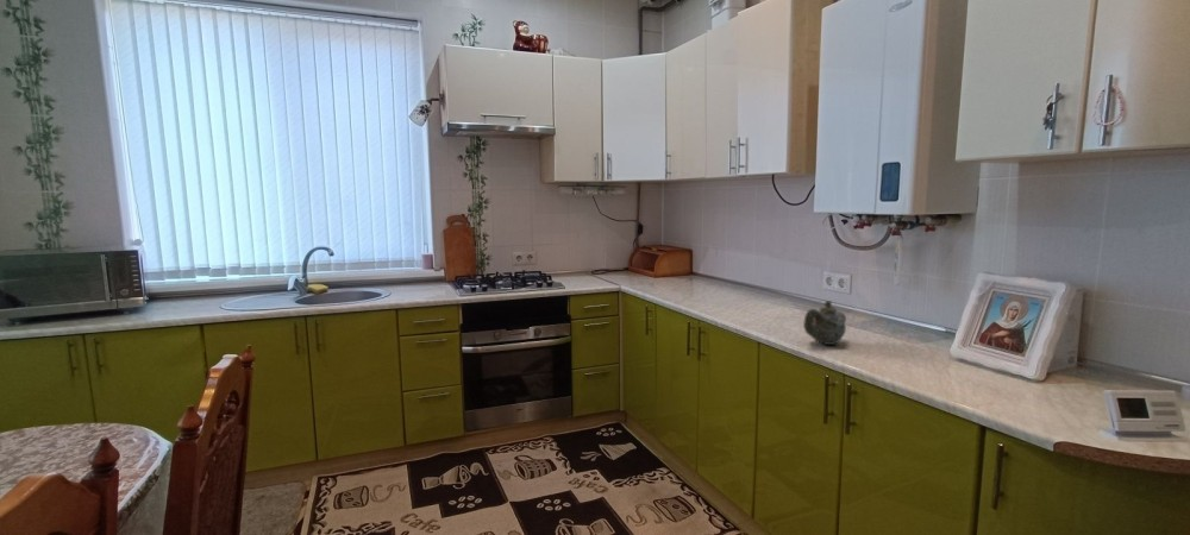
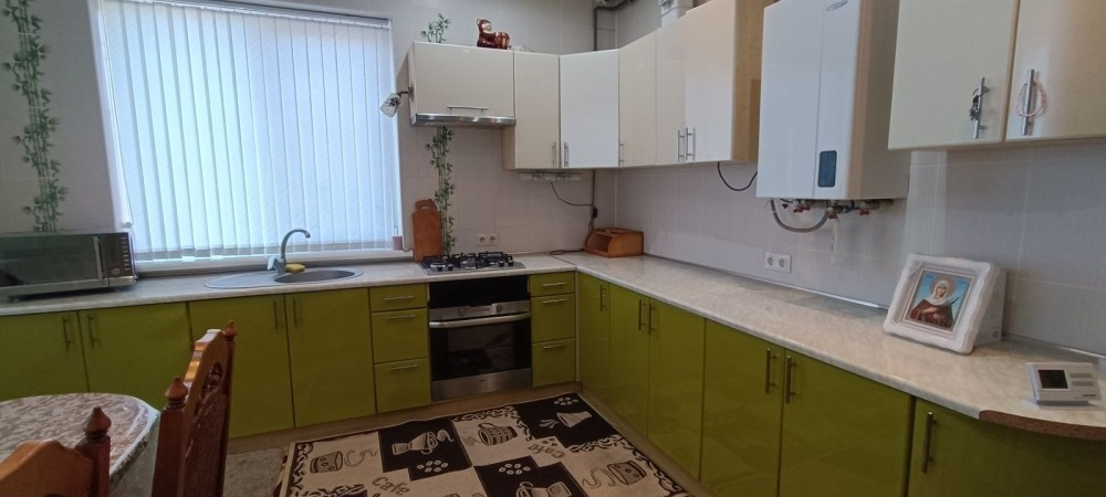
- teapot [802,300,847,346]
